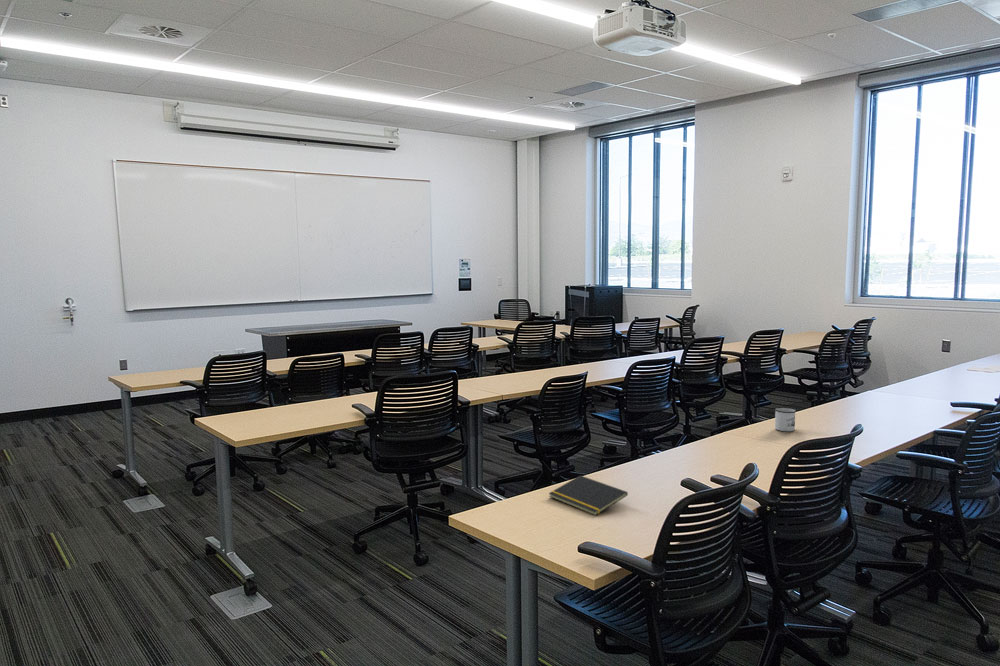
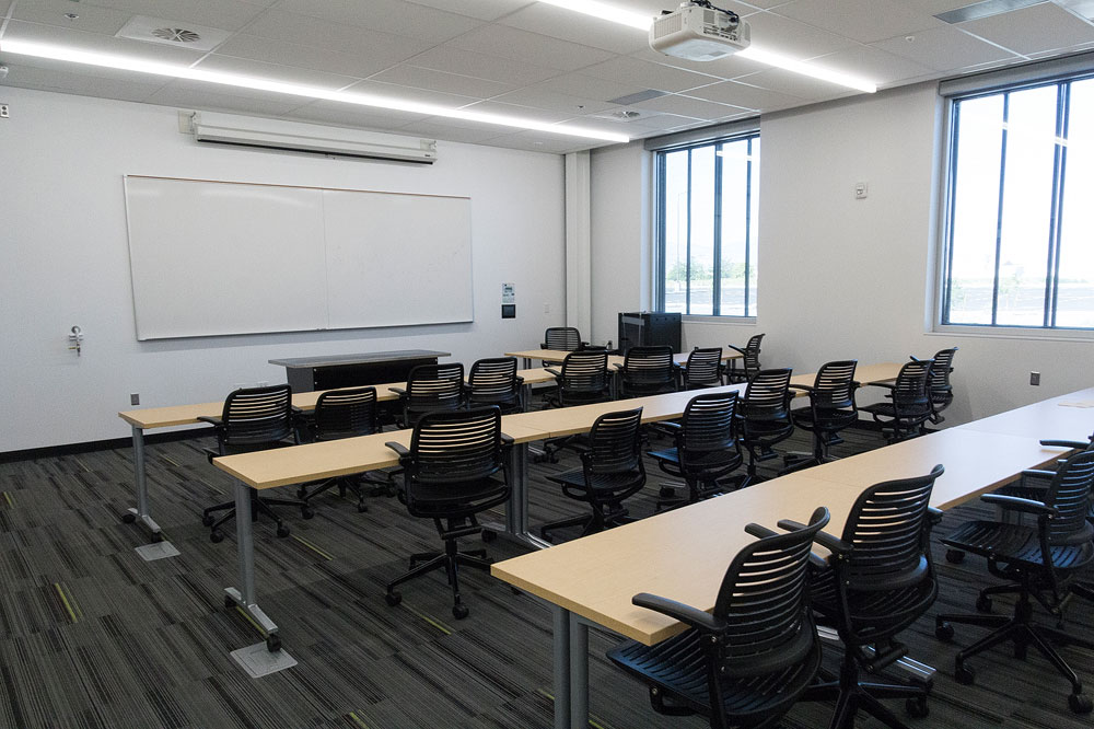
- mug [774,407,797,432]
- notepad [548,474,629,517]
